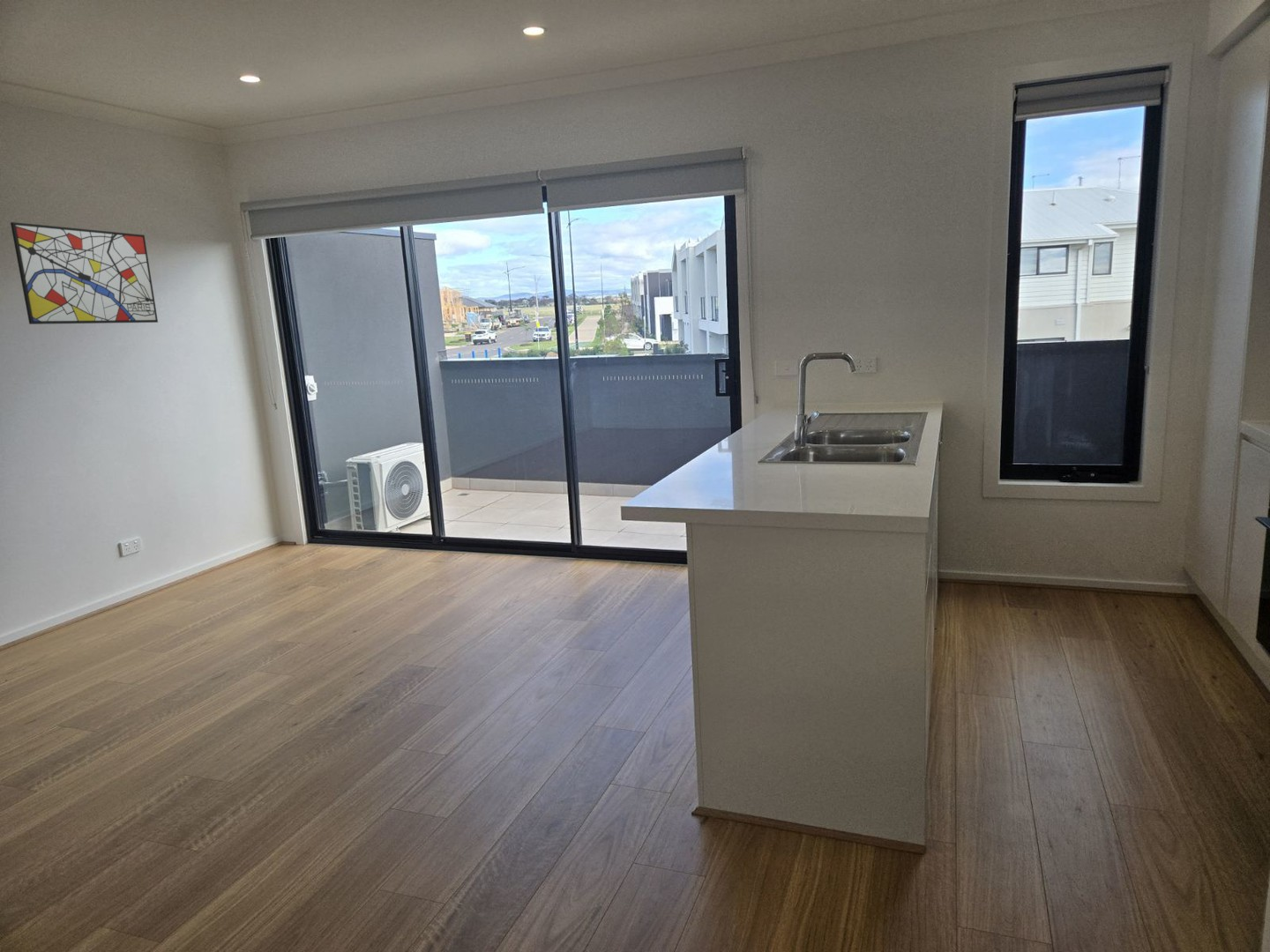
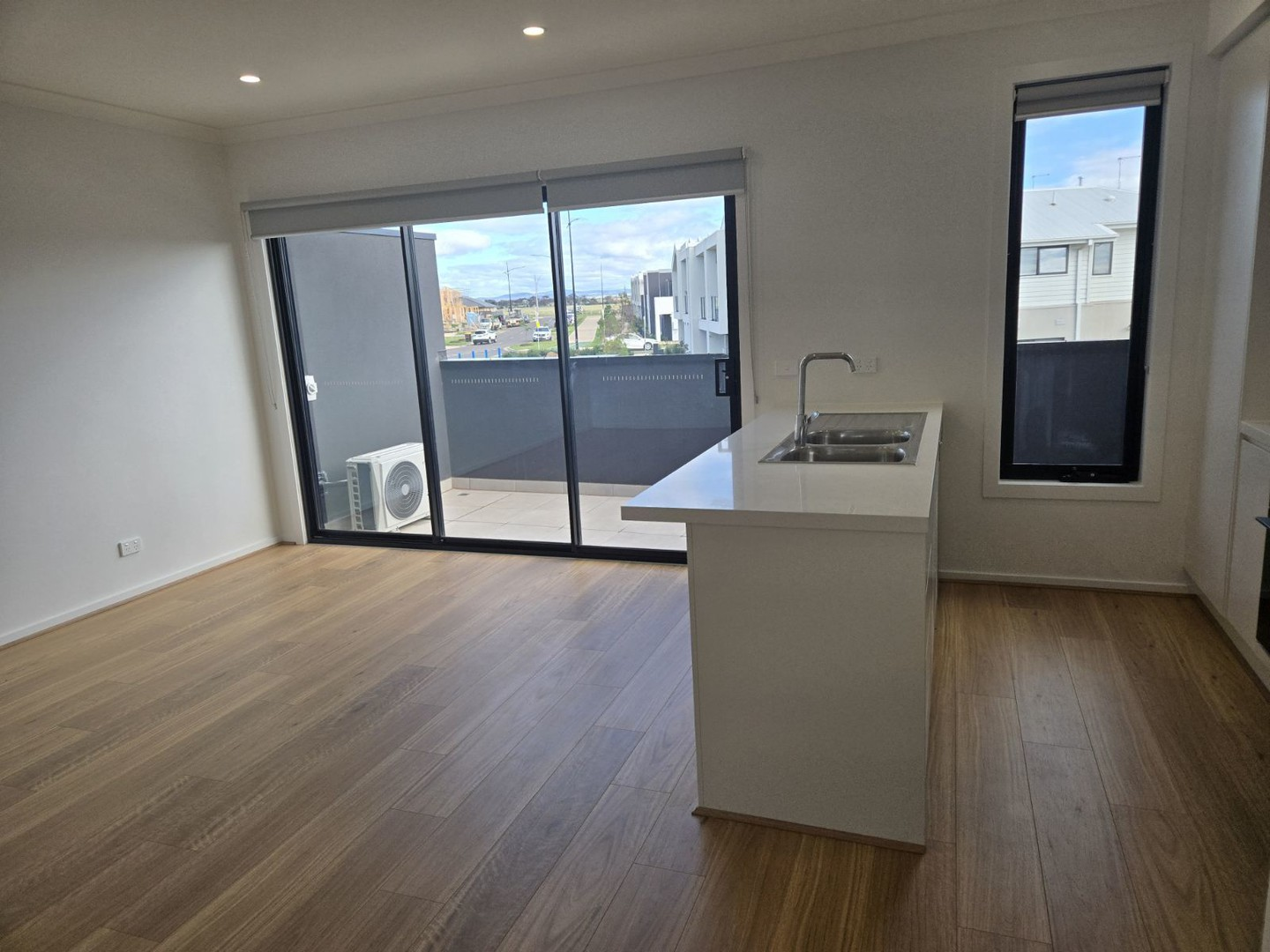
- wall art [10,221,159,325]
